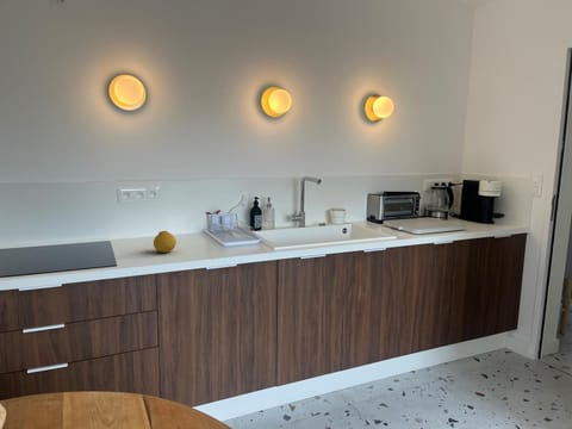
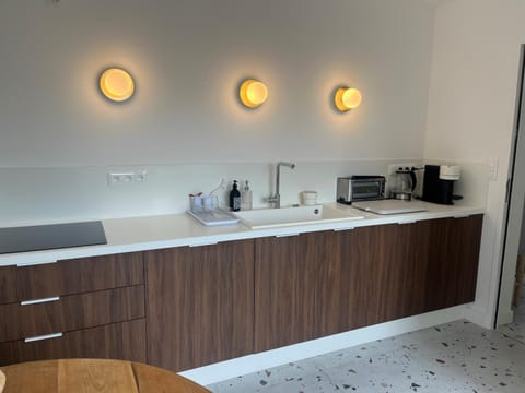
- fruit [153,230,178,254]
